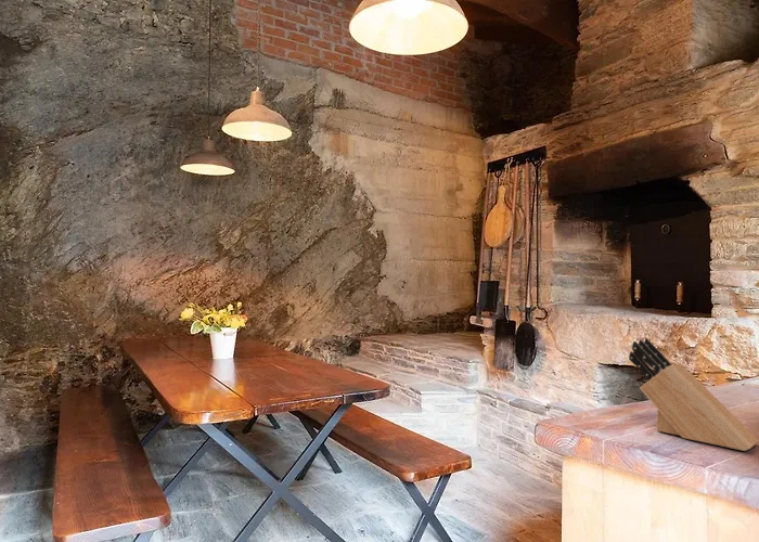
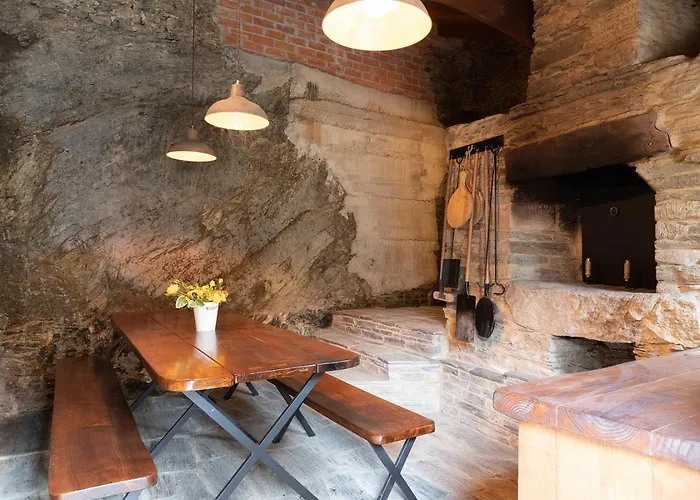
- knife block [628,337,759,452]
